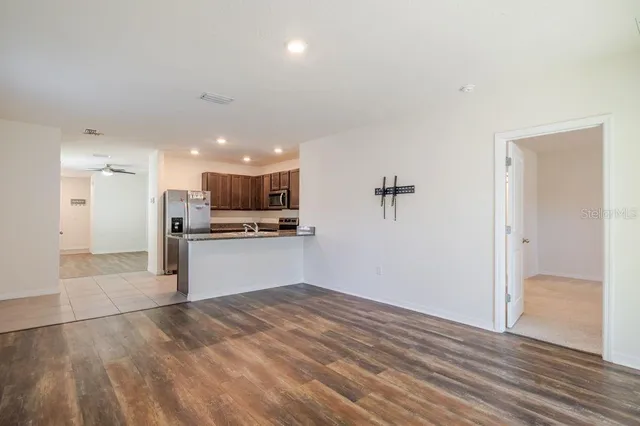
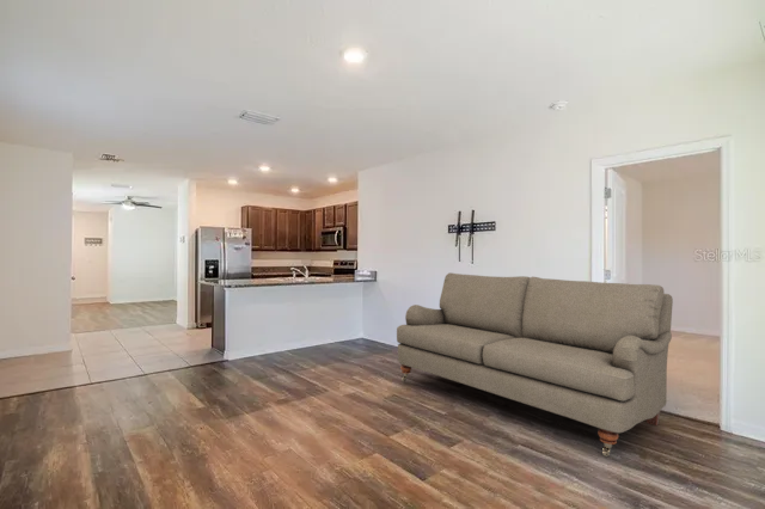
+ sofa [396,271,674,458]
